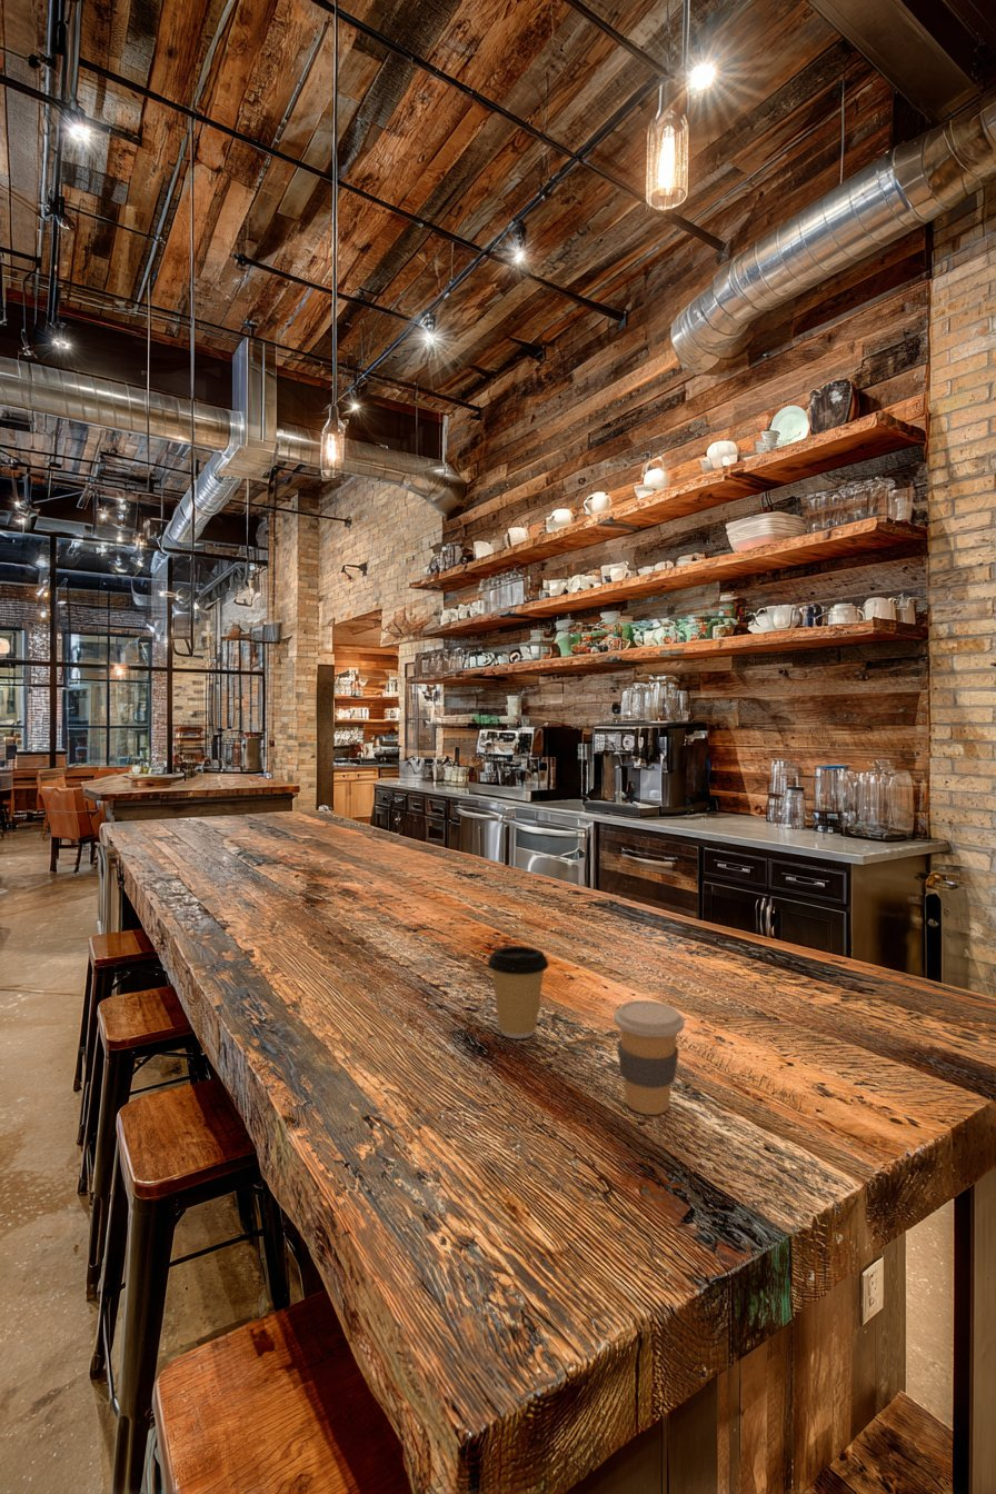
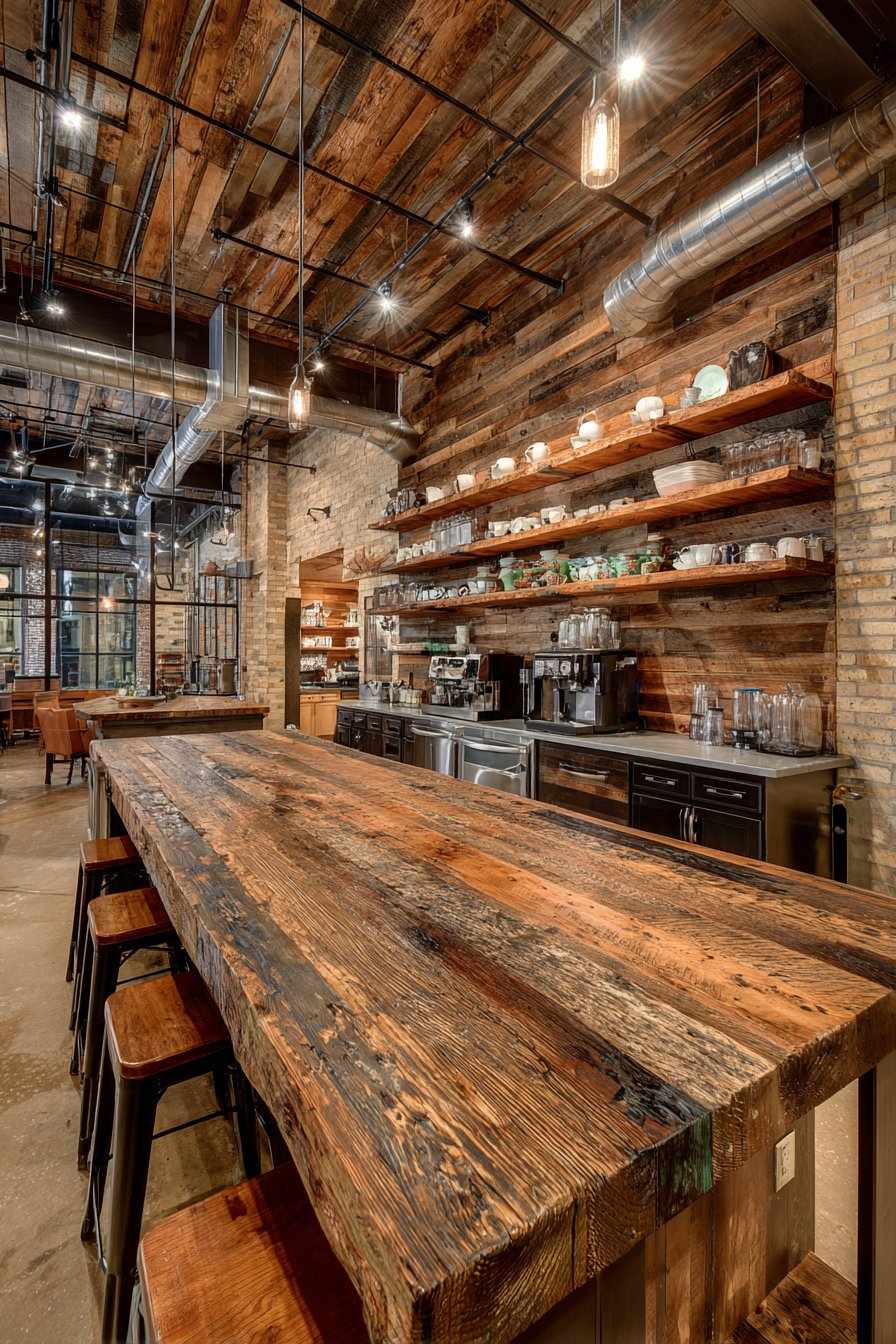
- coffee cup [612,999,686,1116]
- coffee cup [487,945,550,1039]
